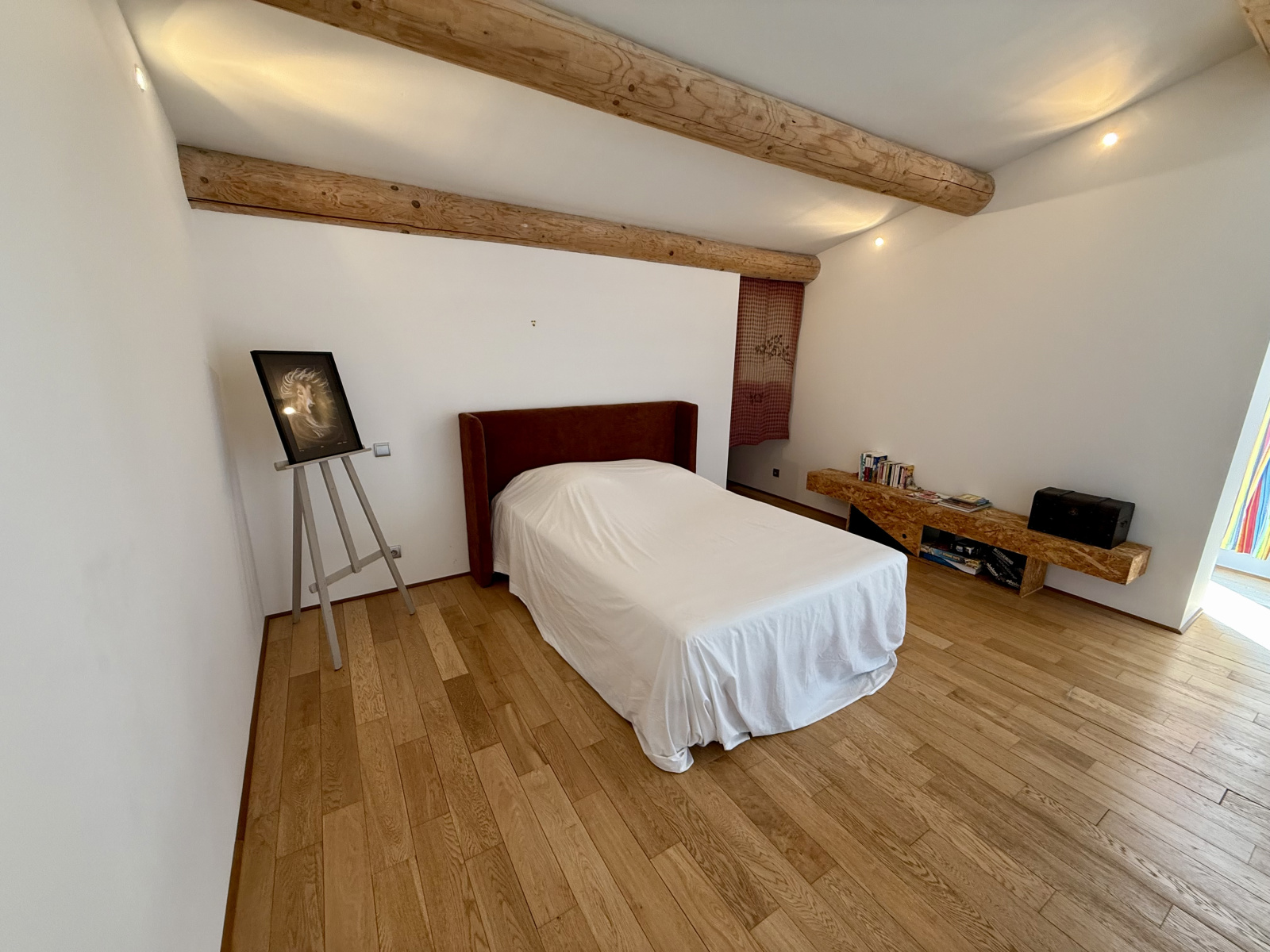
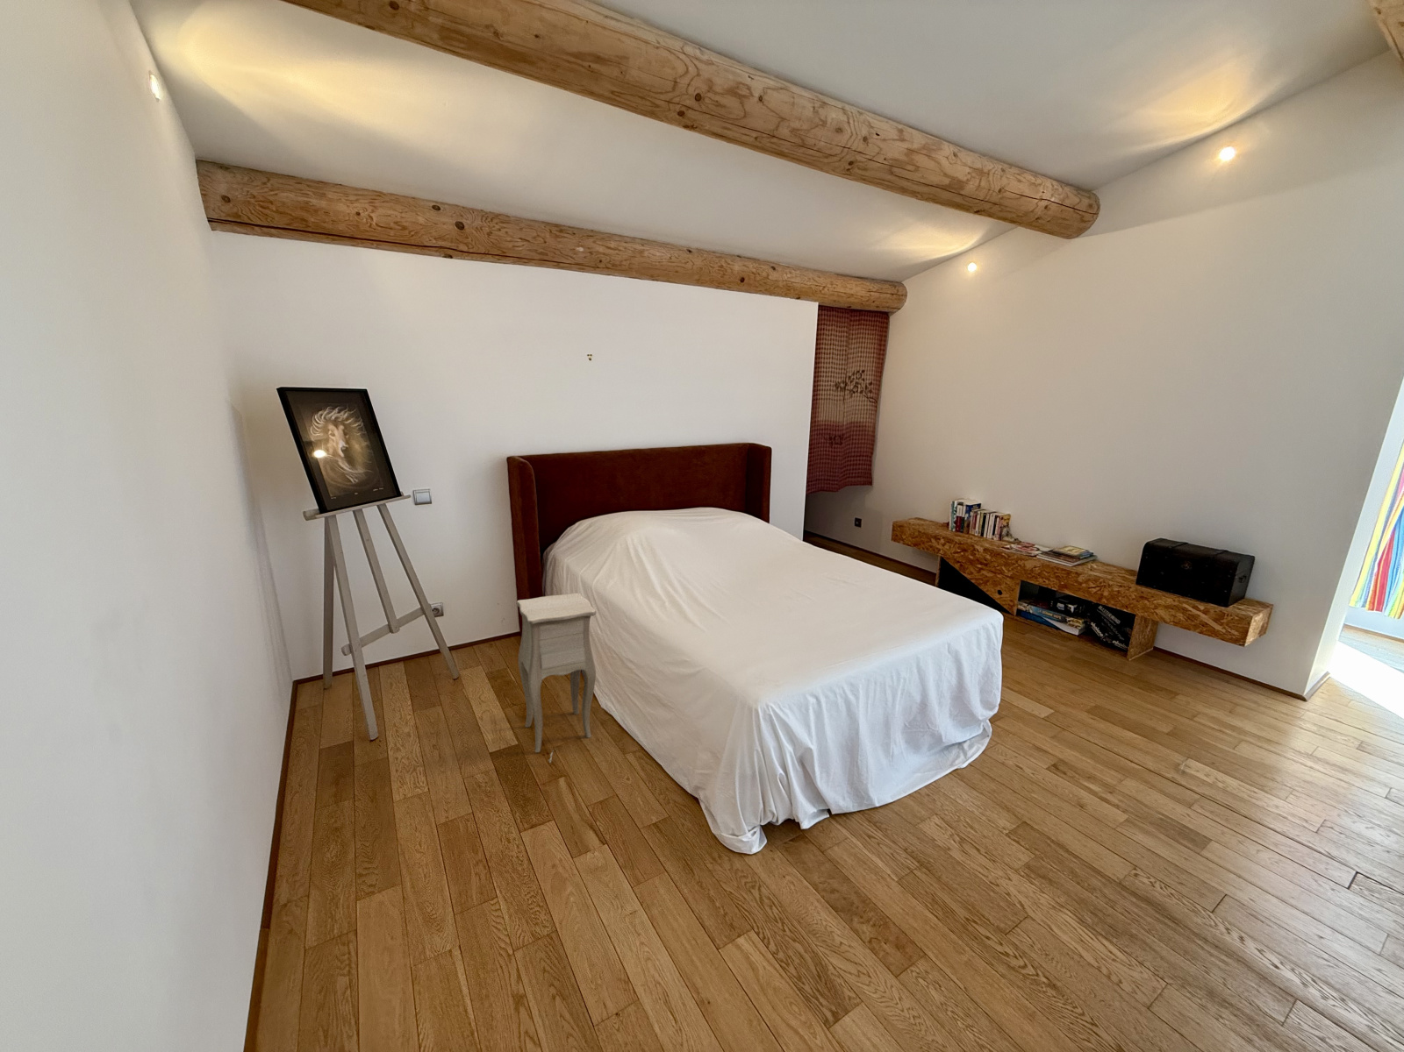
+ side table [515,592,597,764]
